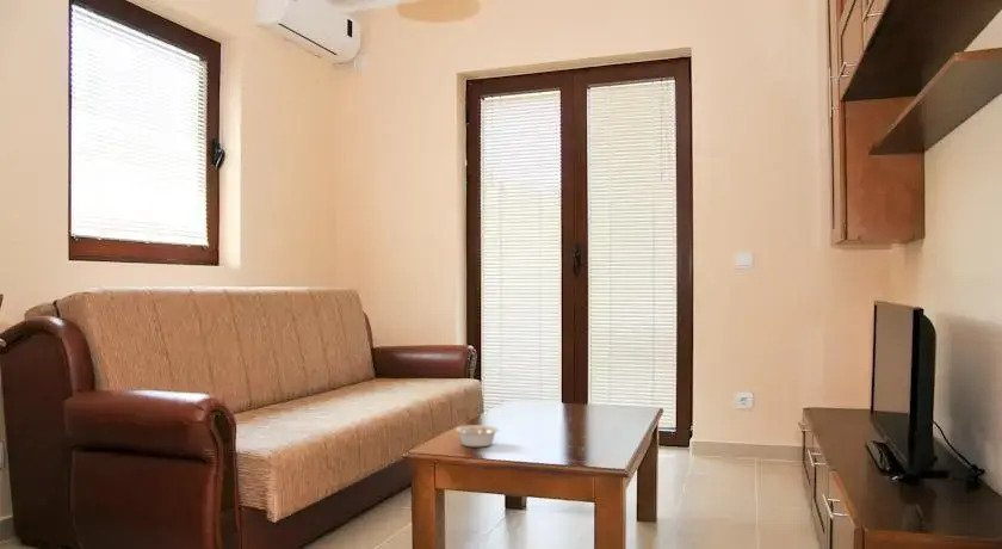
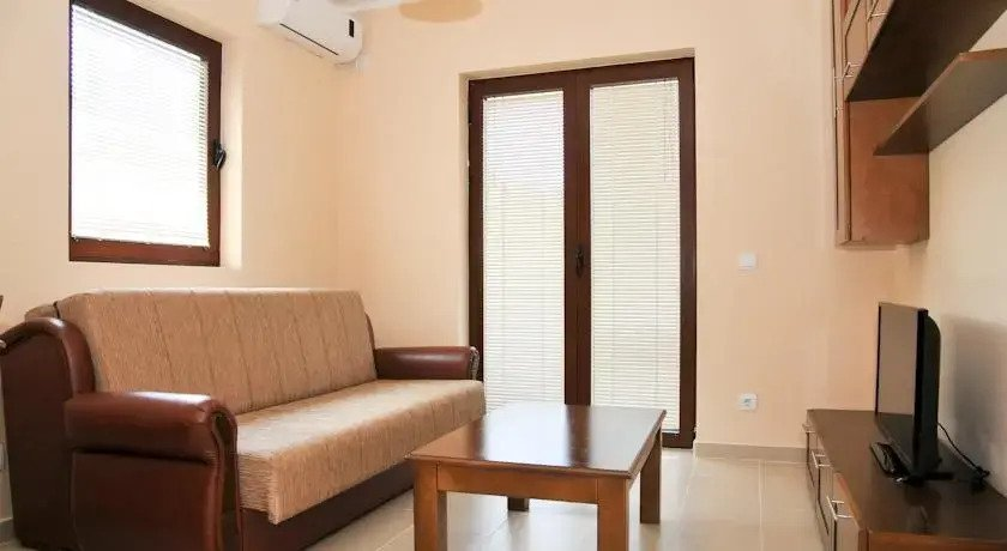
- legume [454,424,501,448]
